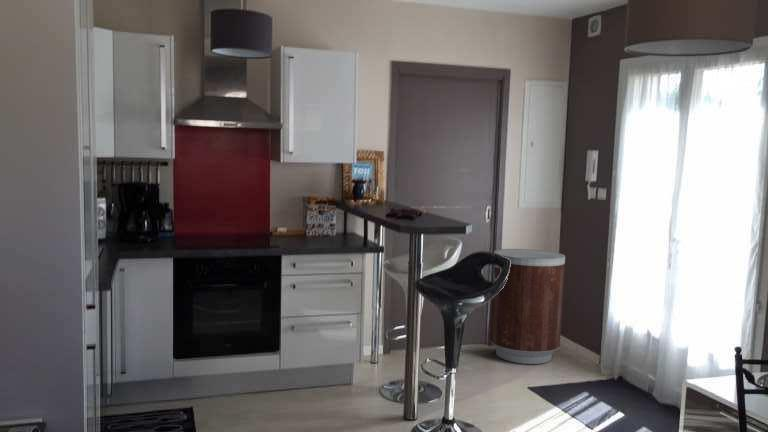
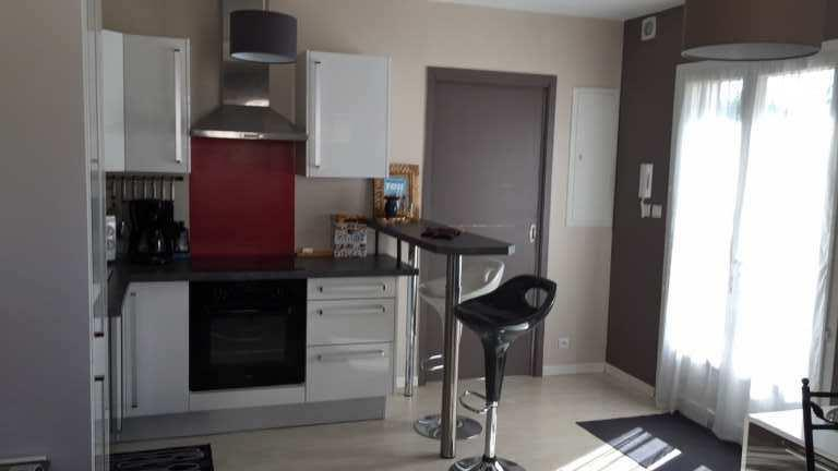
- trash can [488,248,566,365]
